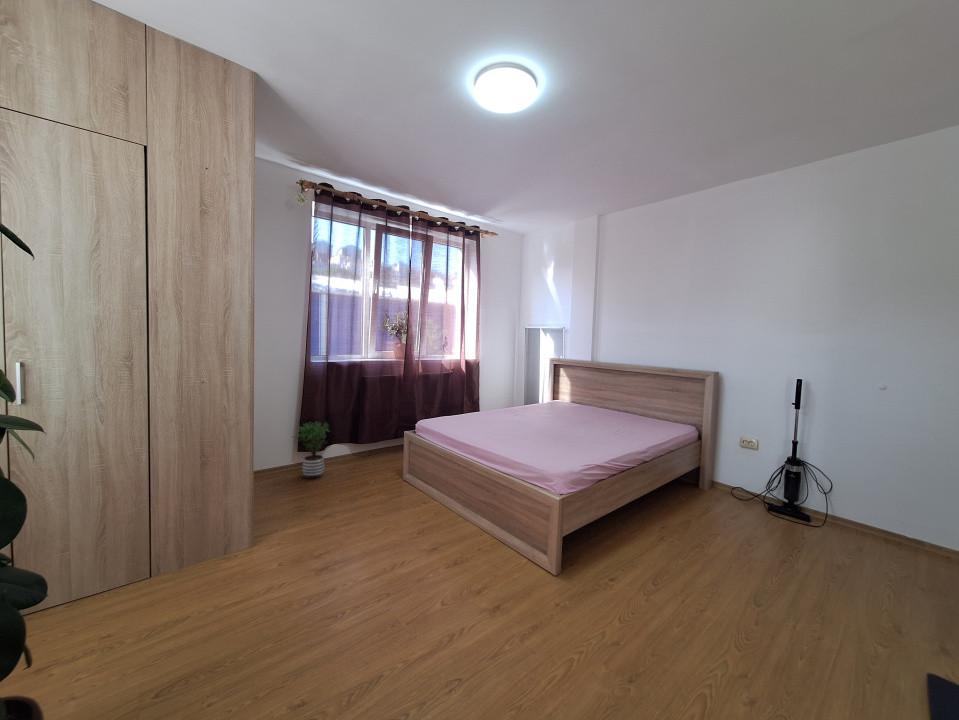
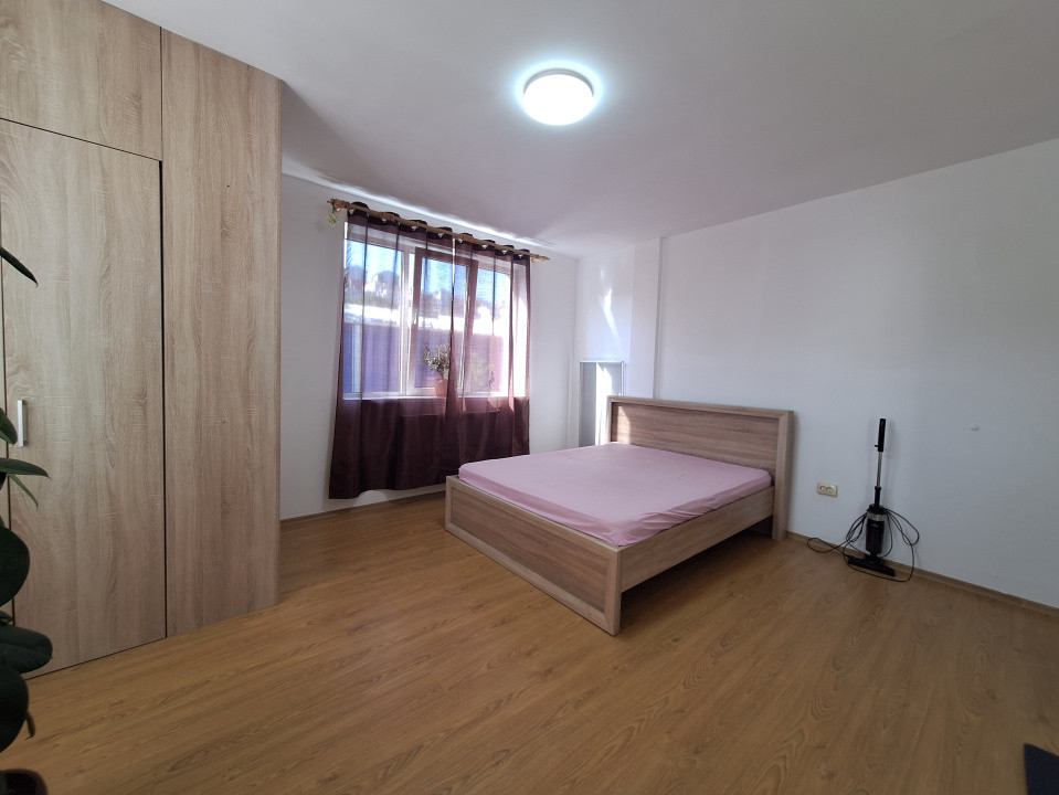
- potted plant [290,420,331,480]
